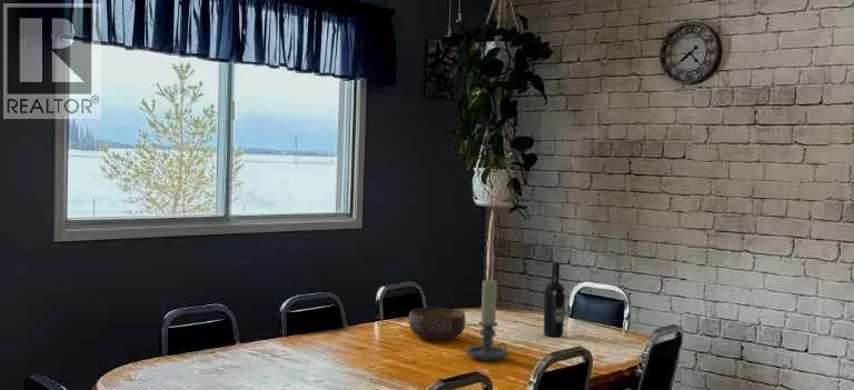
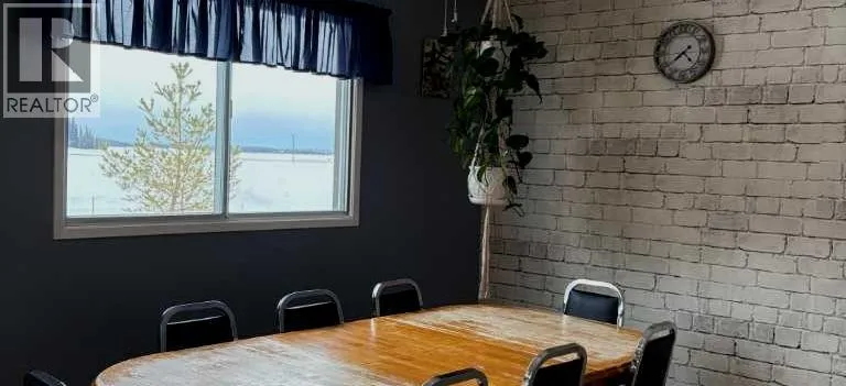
- bowl [408,307,467,340]
- wine bottle [543,261,566,338]
- candle holder [465,278,509,362]
